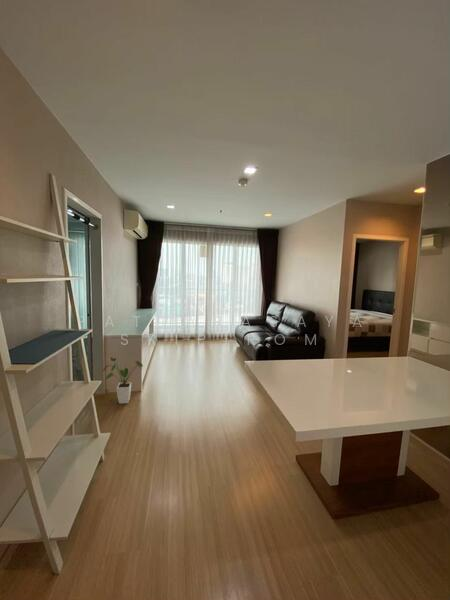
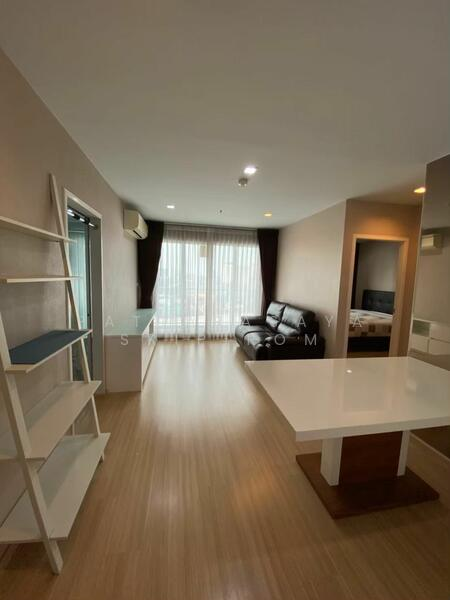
- house plant [102,356,144,405]
